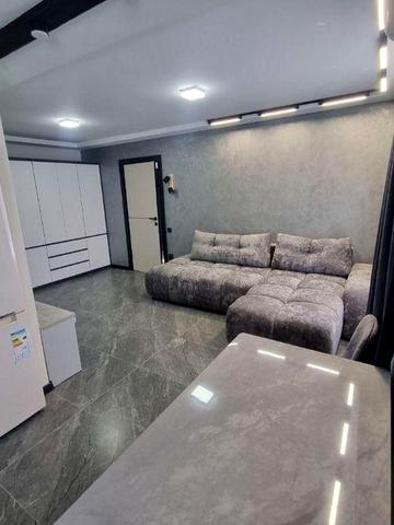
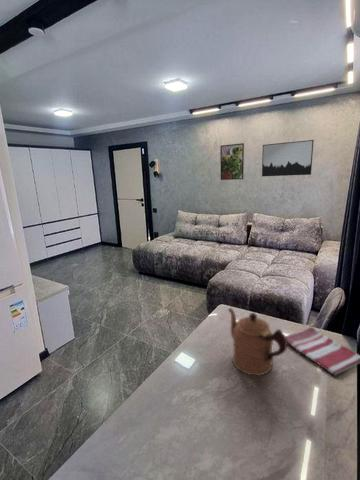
+ wall art [261,139,315,177]
+ dish towel [285,326,360,377]
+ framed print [219,142,245,181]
+ coffeepot [227,307,288,376]
